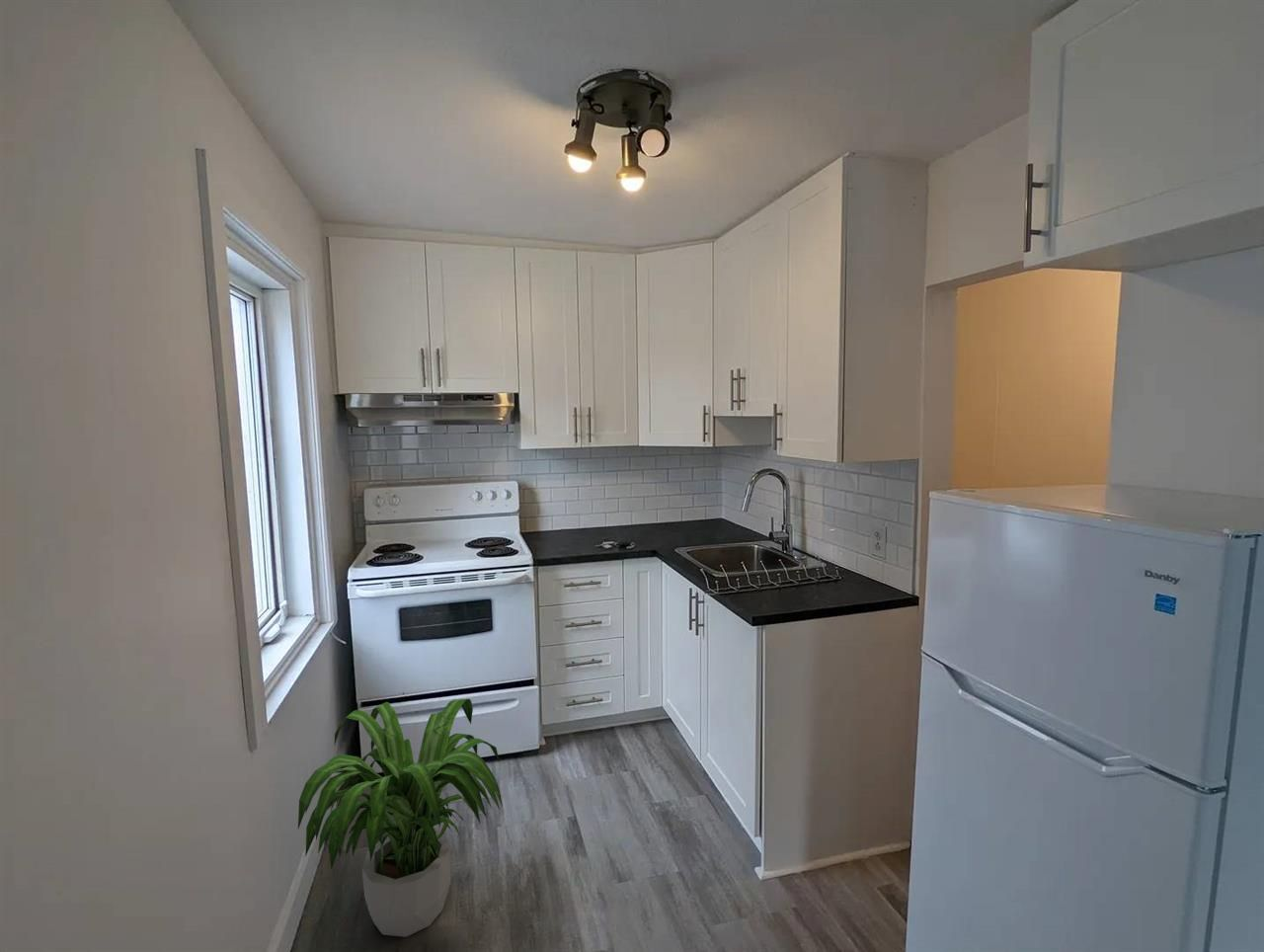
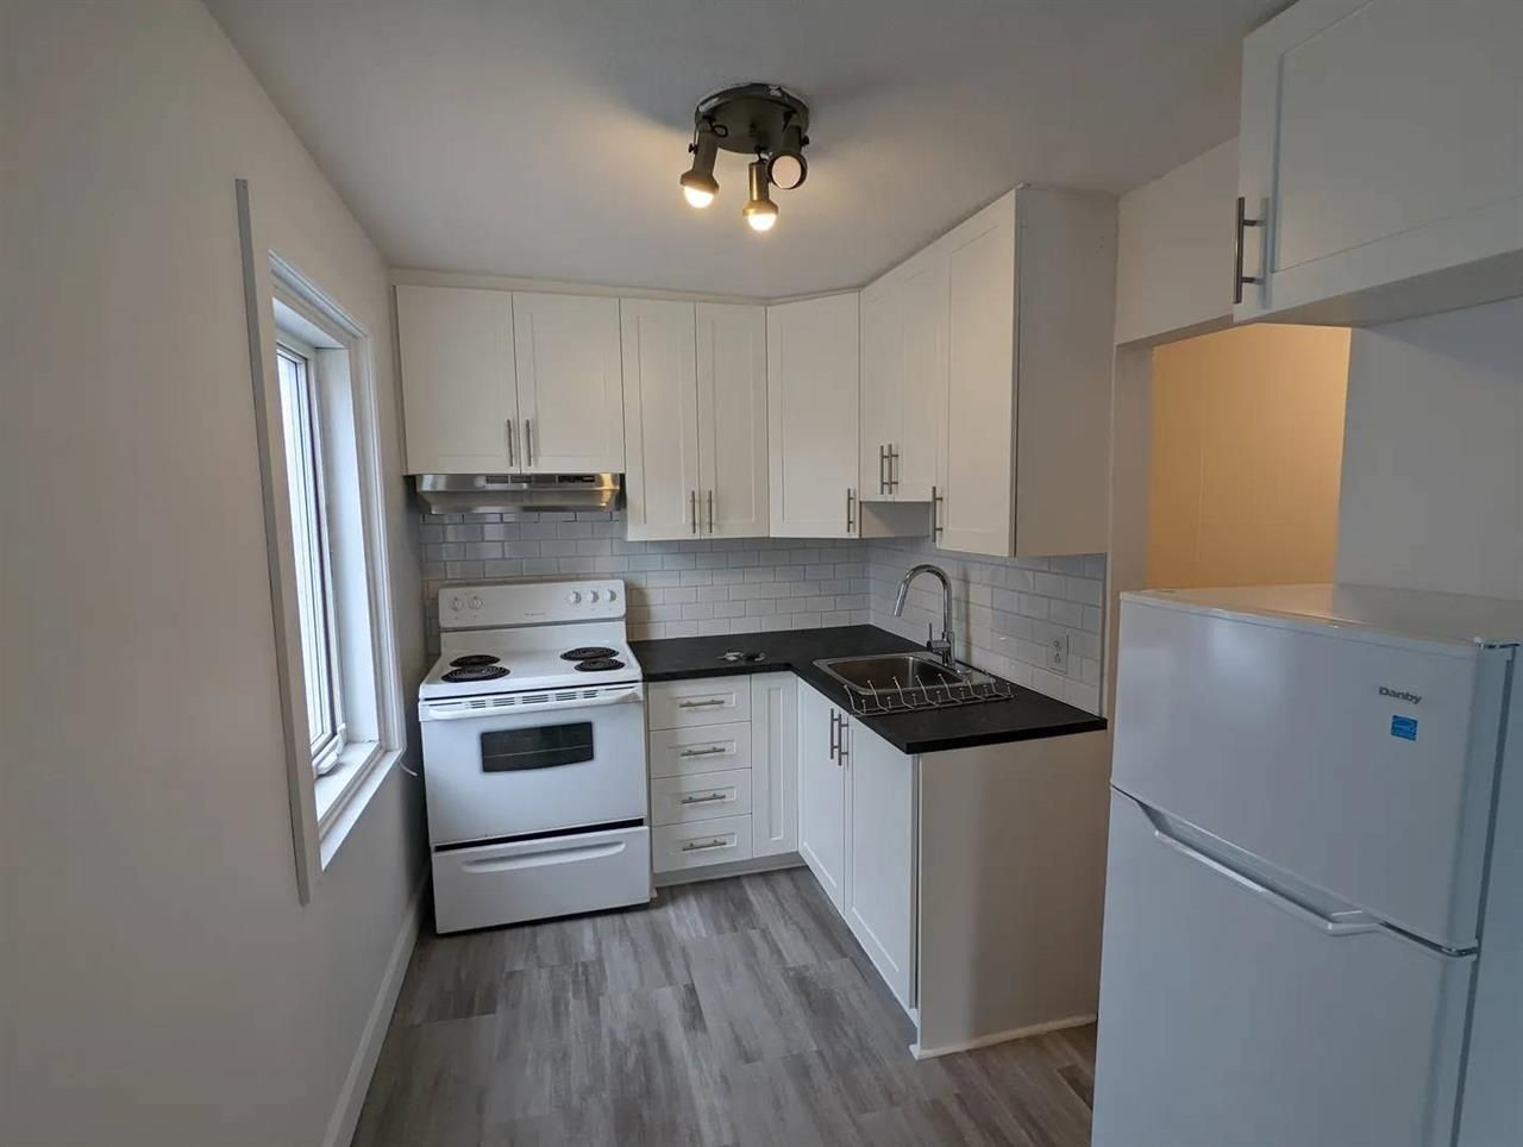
- potted plant [297,698,504,938]
